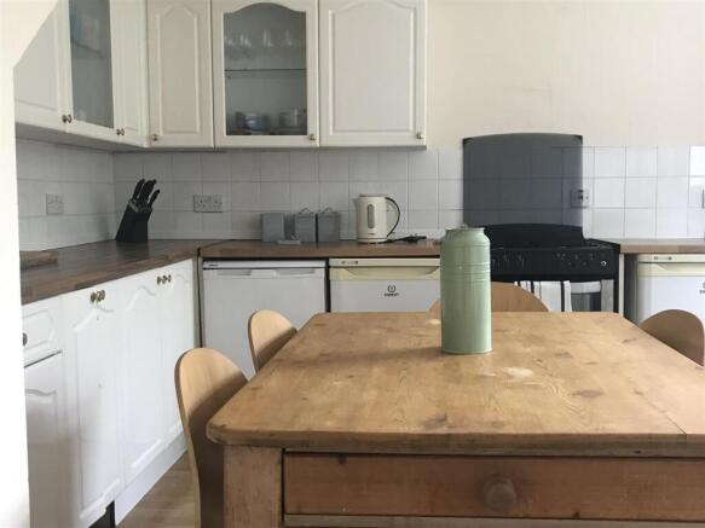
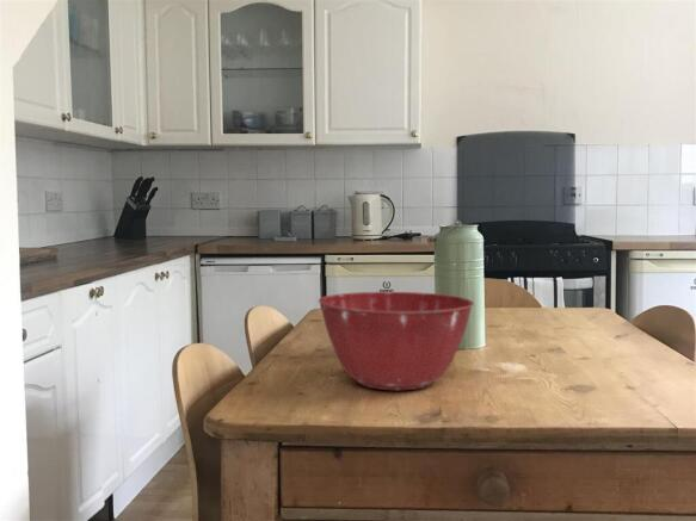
+ mixing bowl [318,291,475,391]
